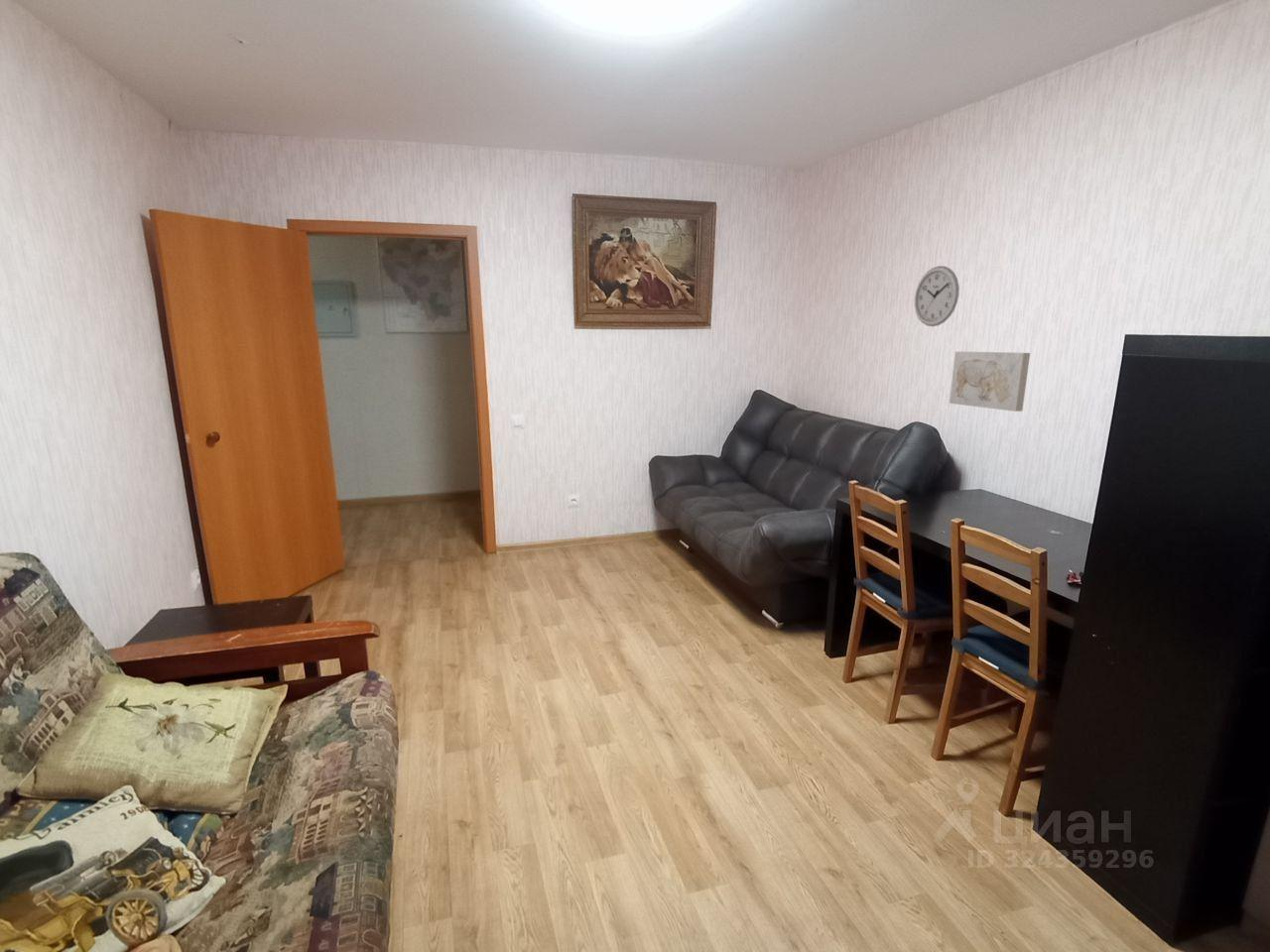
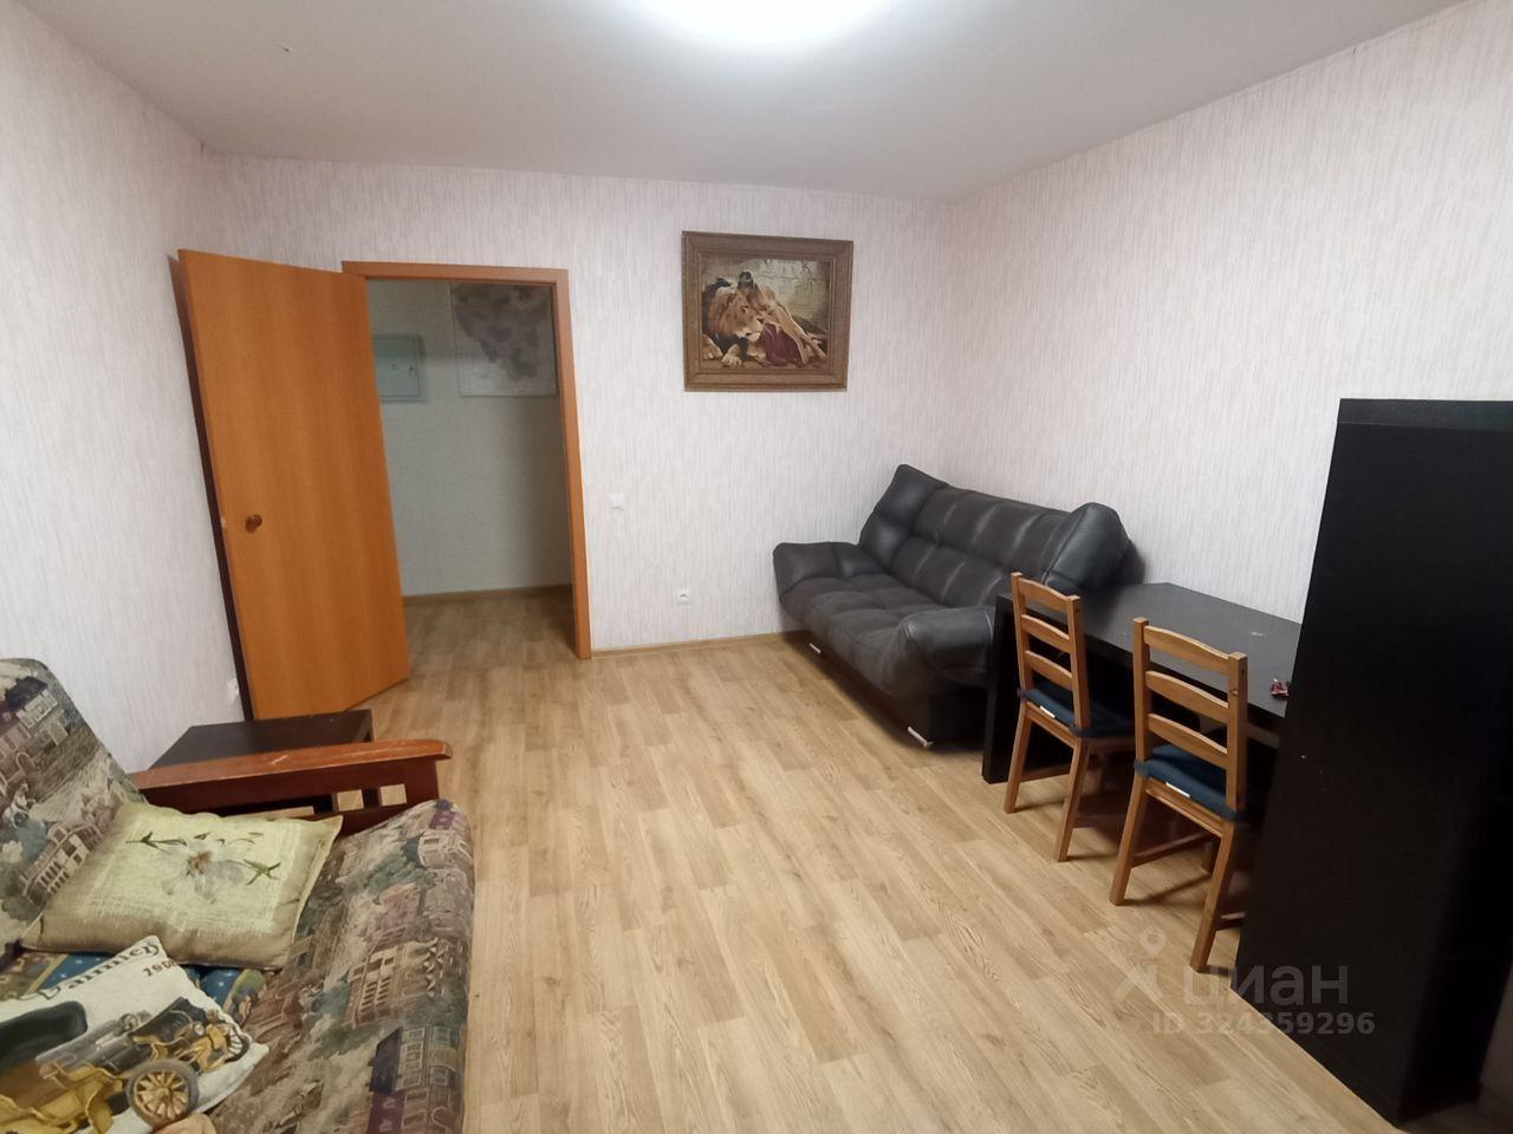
- wall clock [914,265,960,327]
- wall art [949,351,1031,413]
